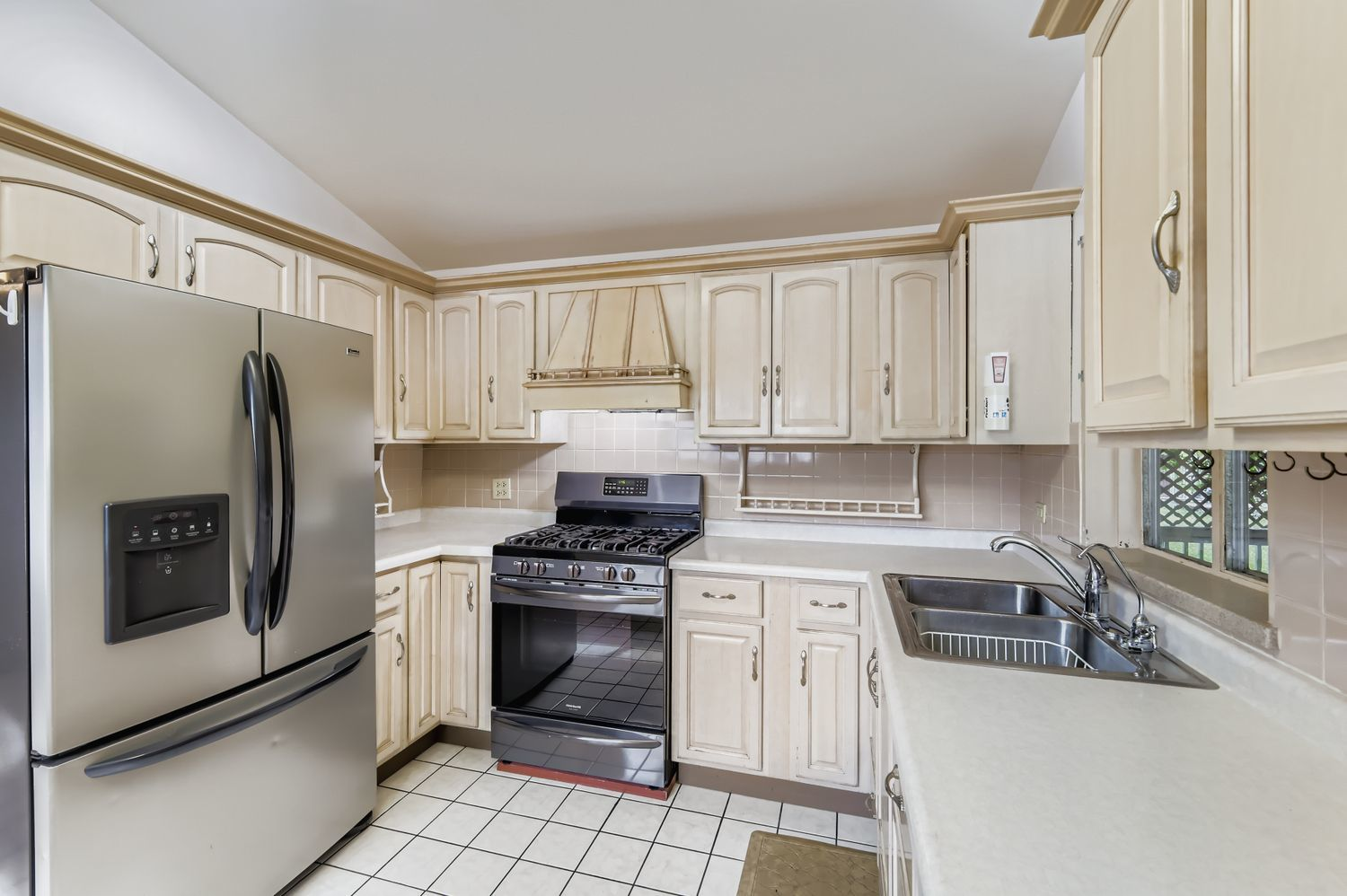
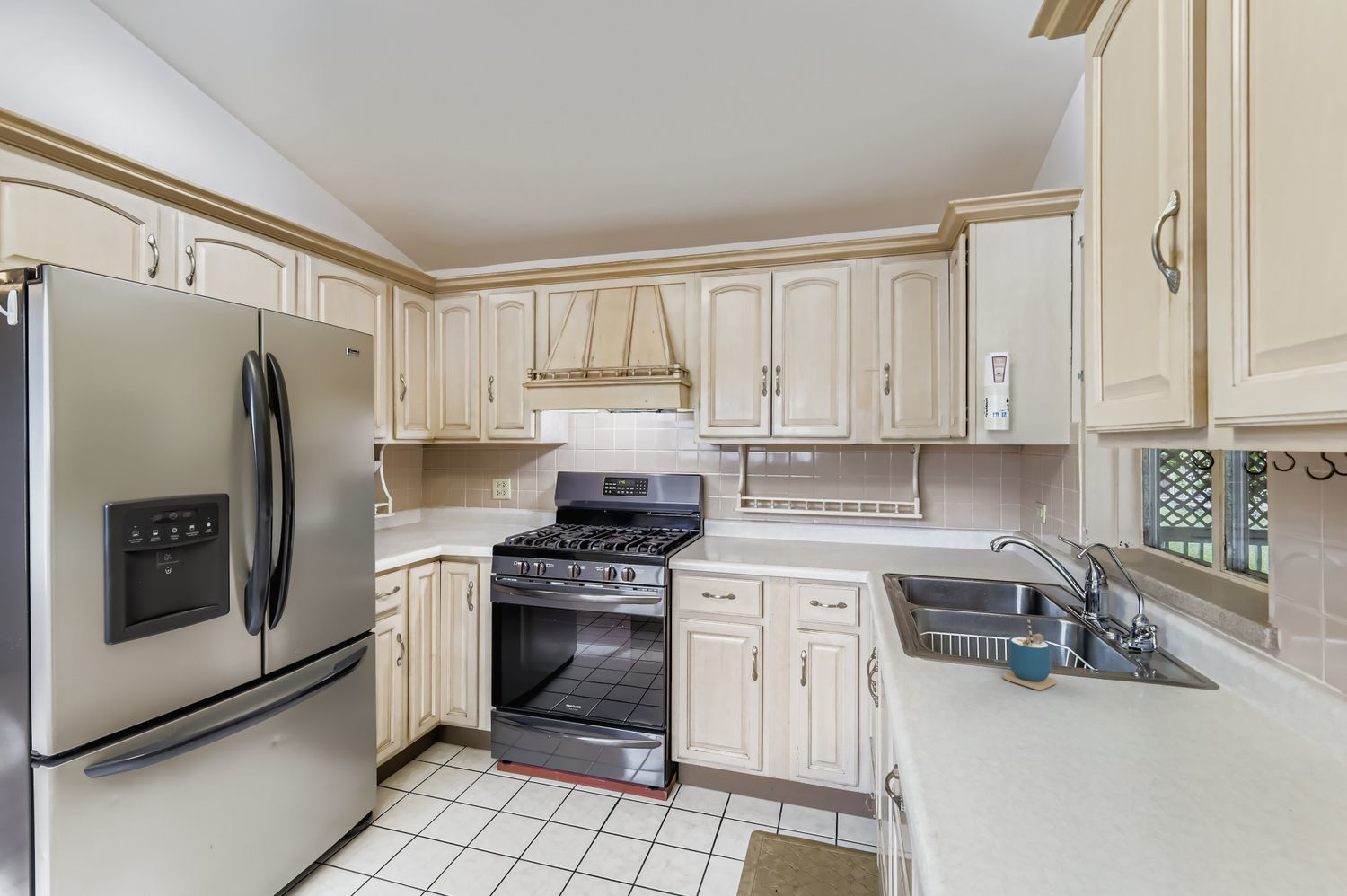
+ cup [1002,619,1058,690]
